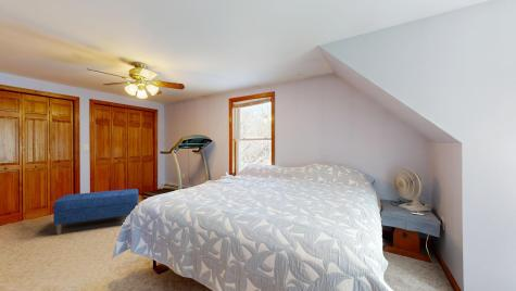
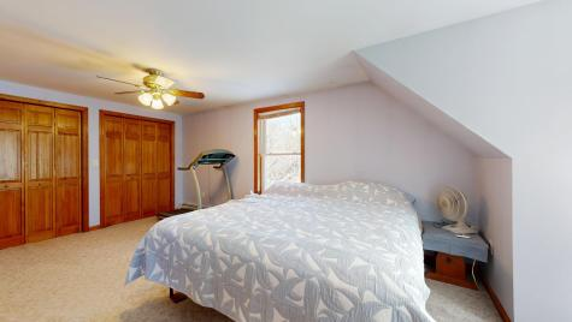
- bench [52,188,139,236]
